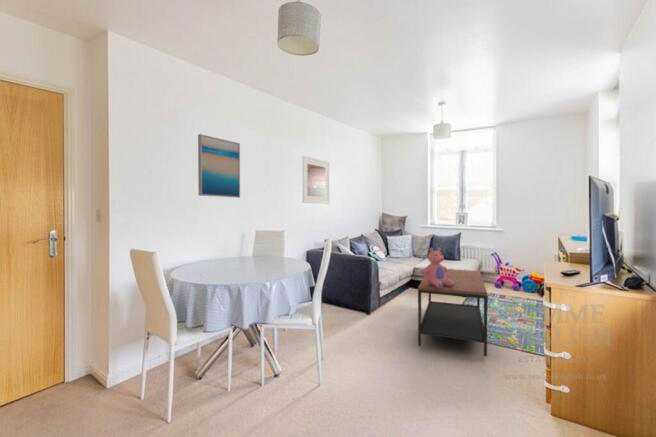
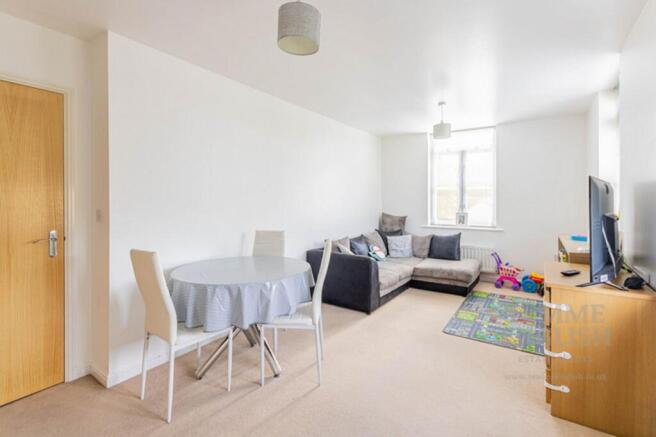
- teddy bear [421,246,454,288]
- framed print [301,155,330,205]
- wall art [197,133,241,199]
- coffee table [417,268,489,358]
